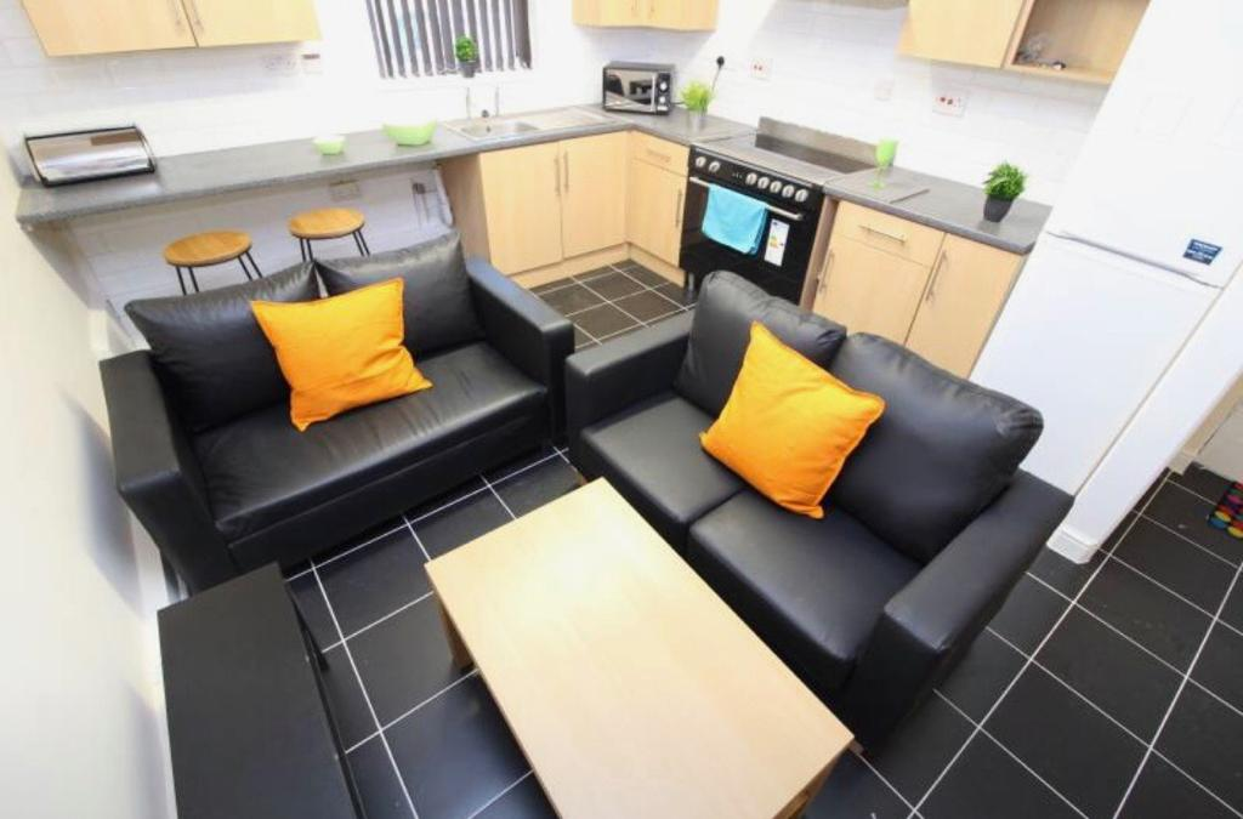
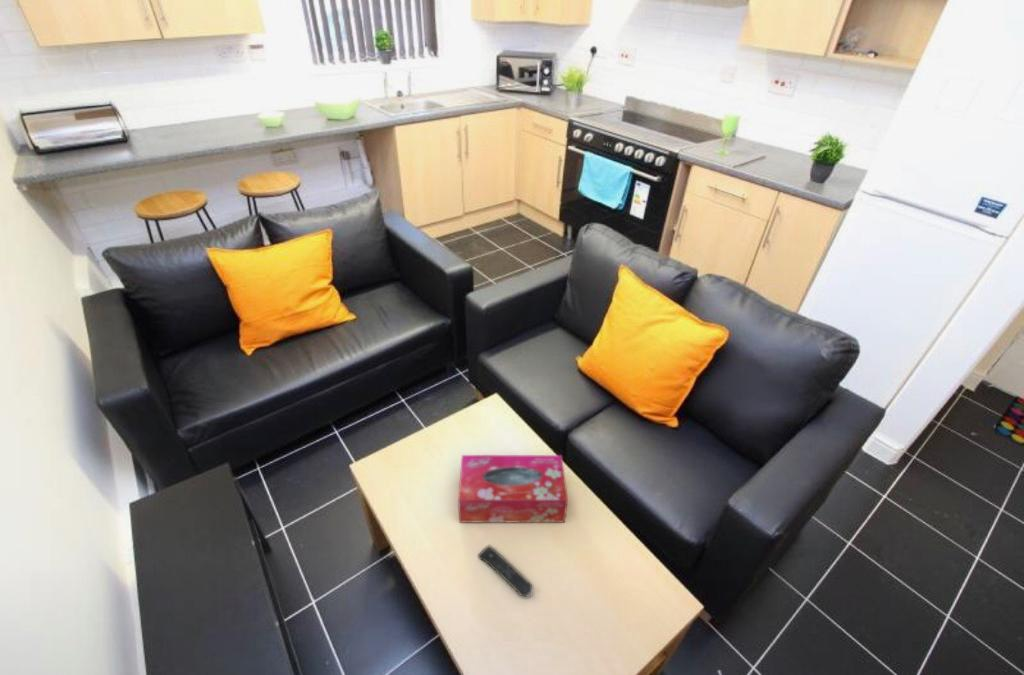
+ tissue box [457,454,569,524]
+ remote control [477,544,534,598]
